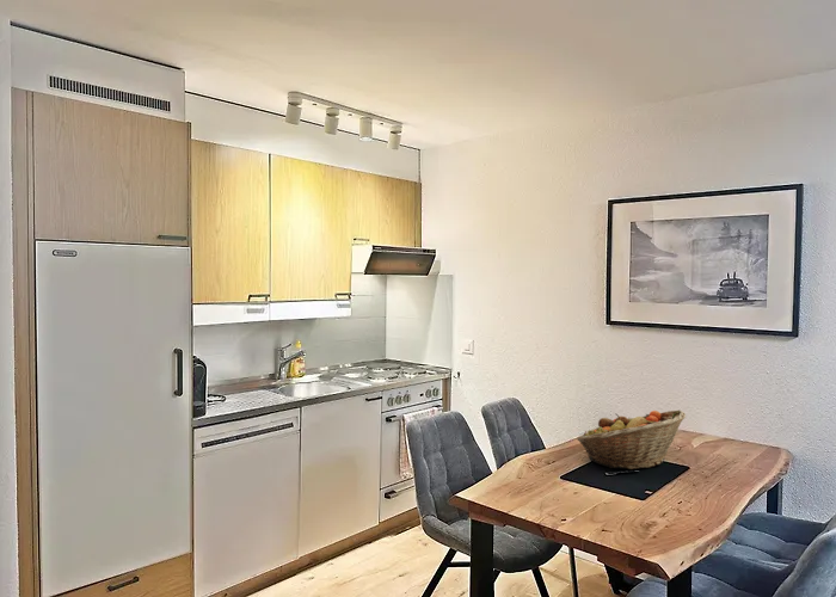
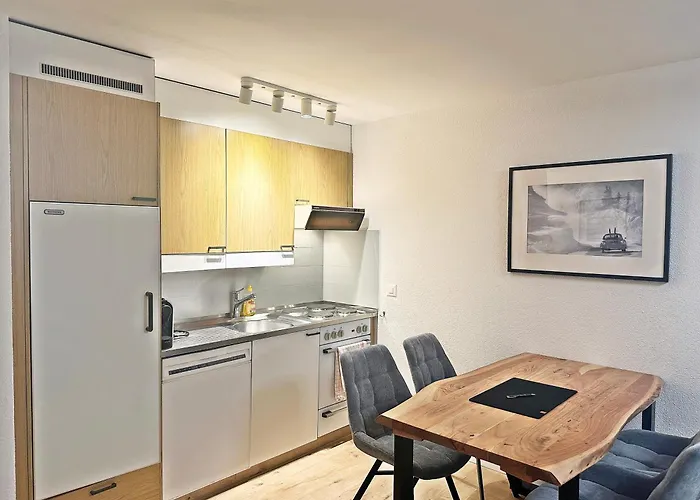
- fruit basket [577,408,687,470]
